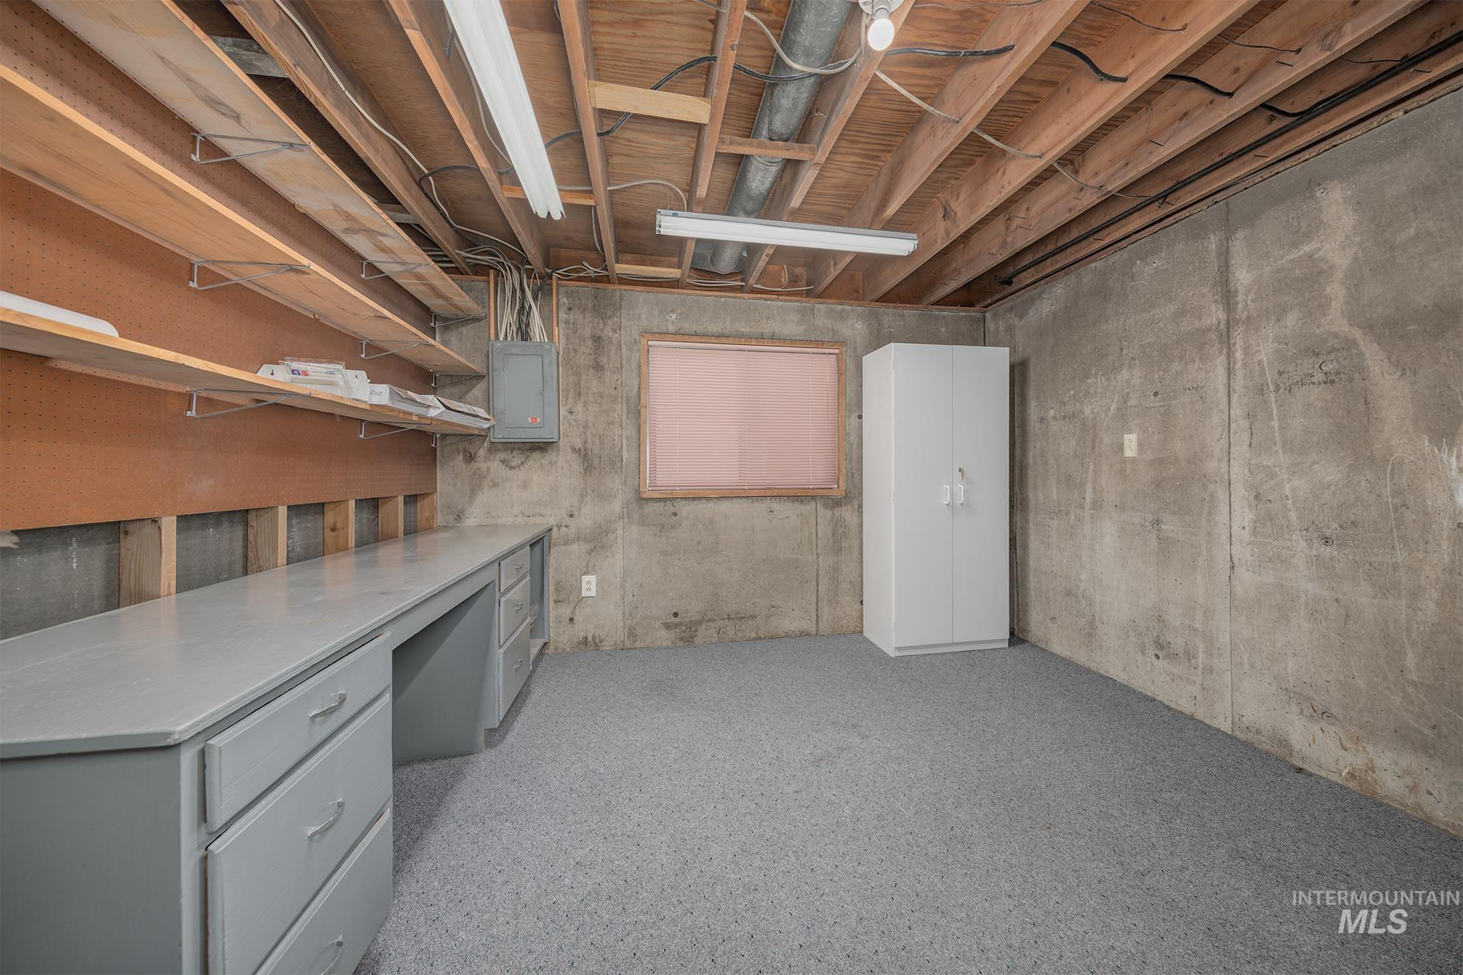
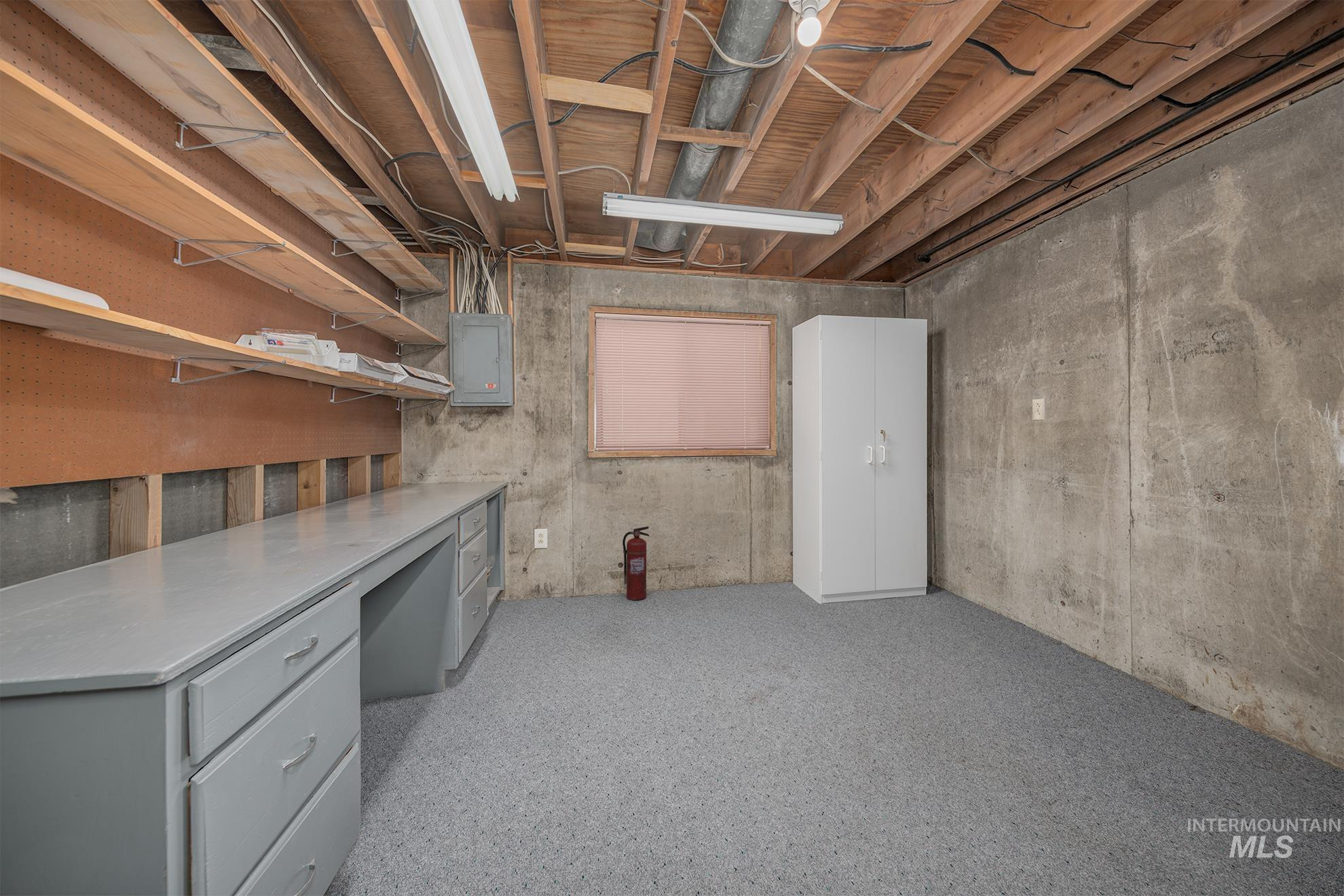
+ fire extinguisher [622,526,650,601]
